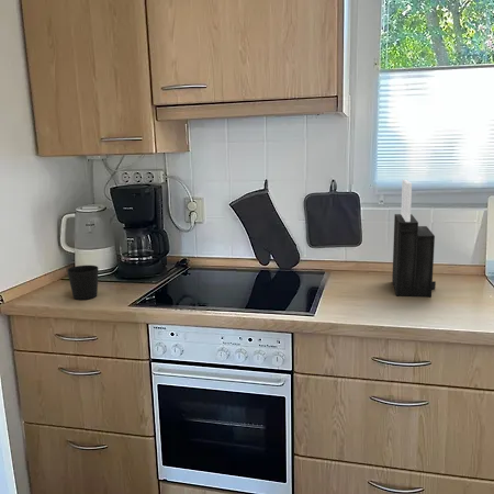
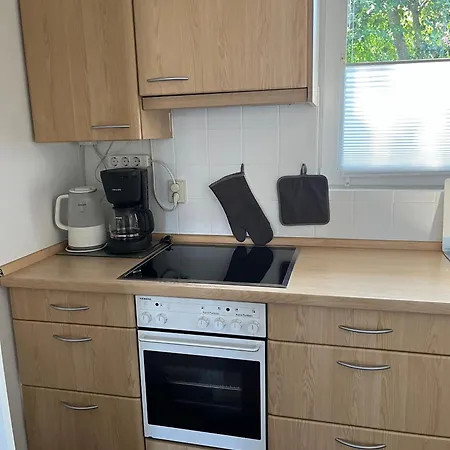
- knife block [391,179,437,297]
- cup [66,265,99,301]
